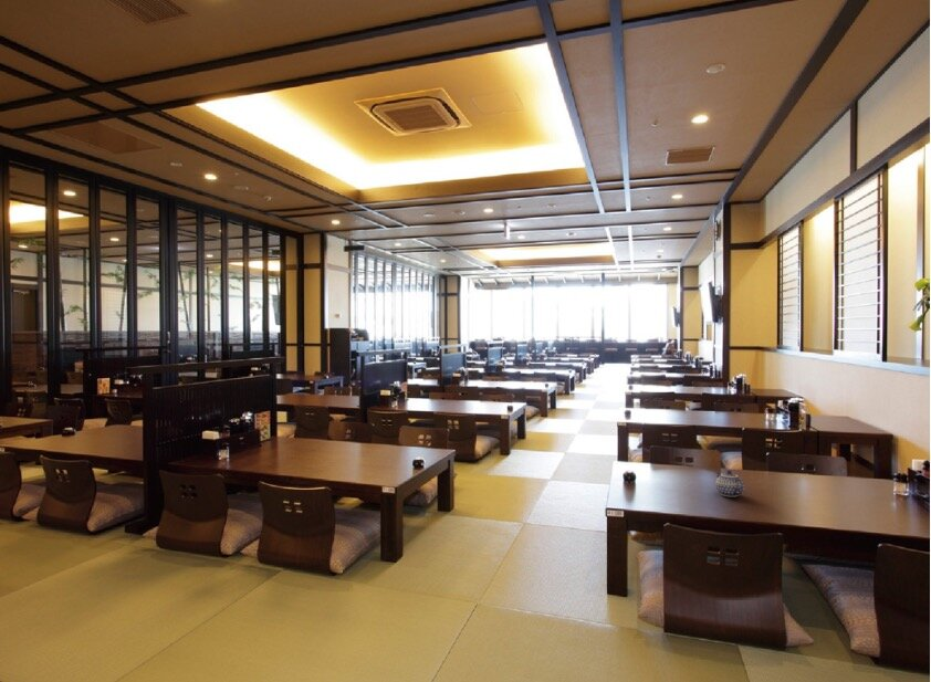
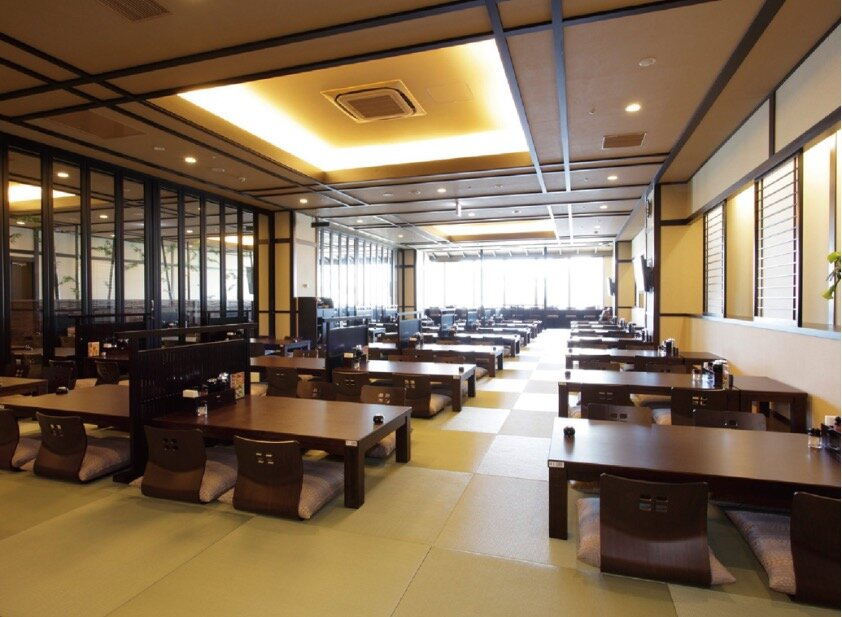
- teapot [714,470,745,497]
